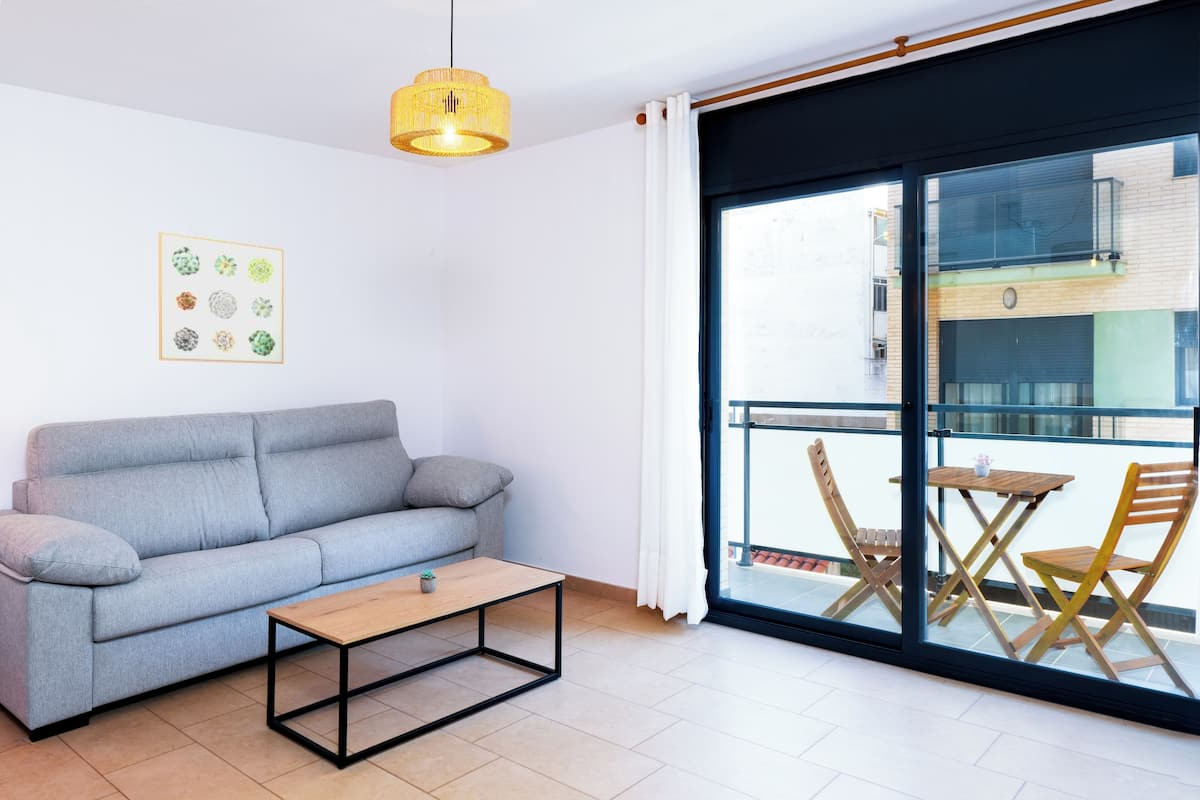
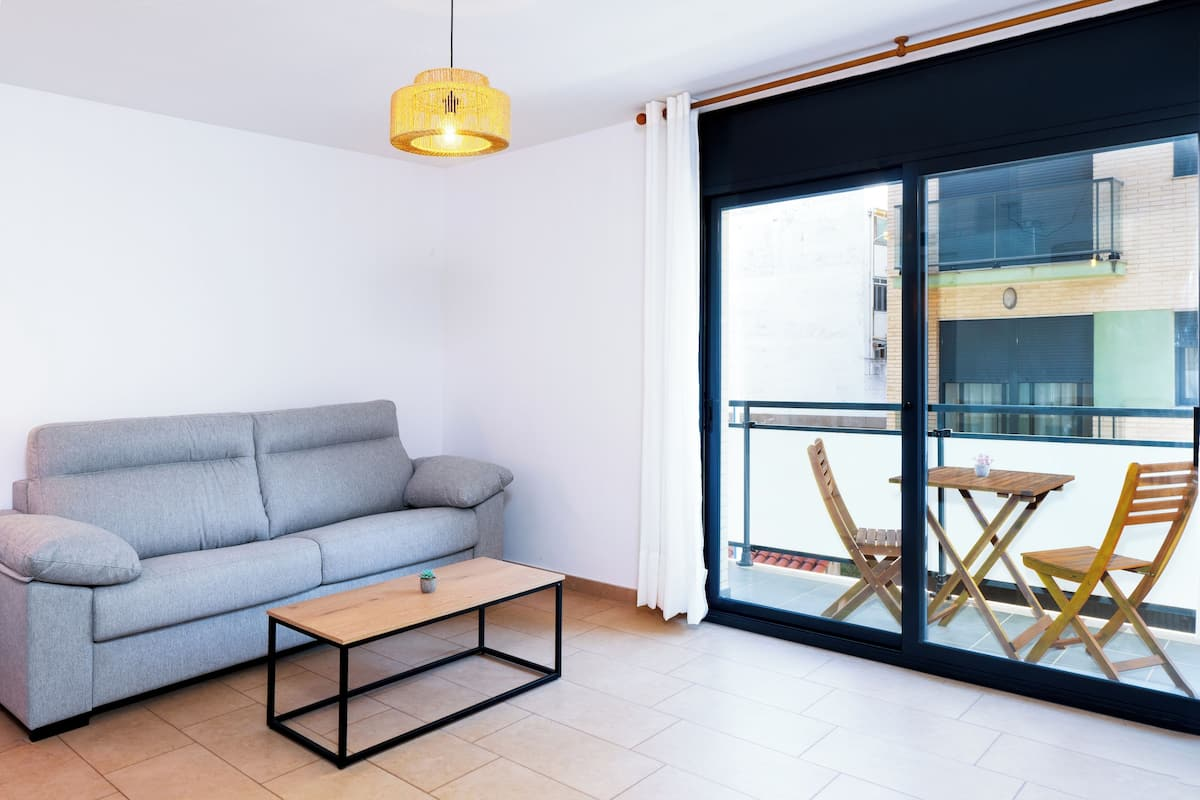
- wall art [158,231,285,365]
